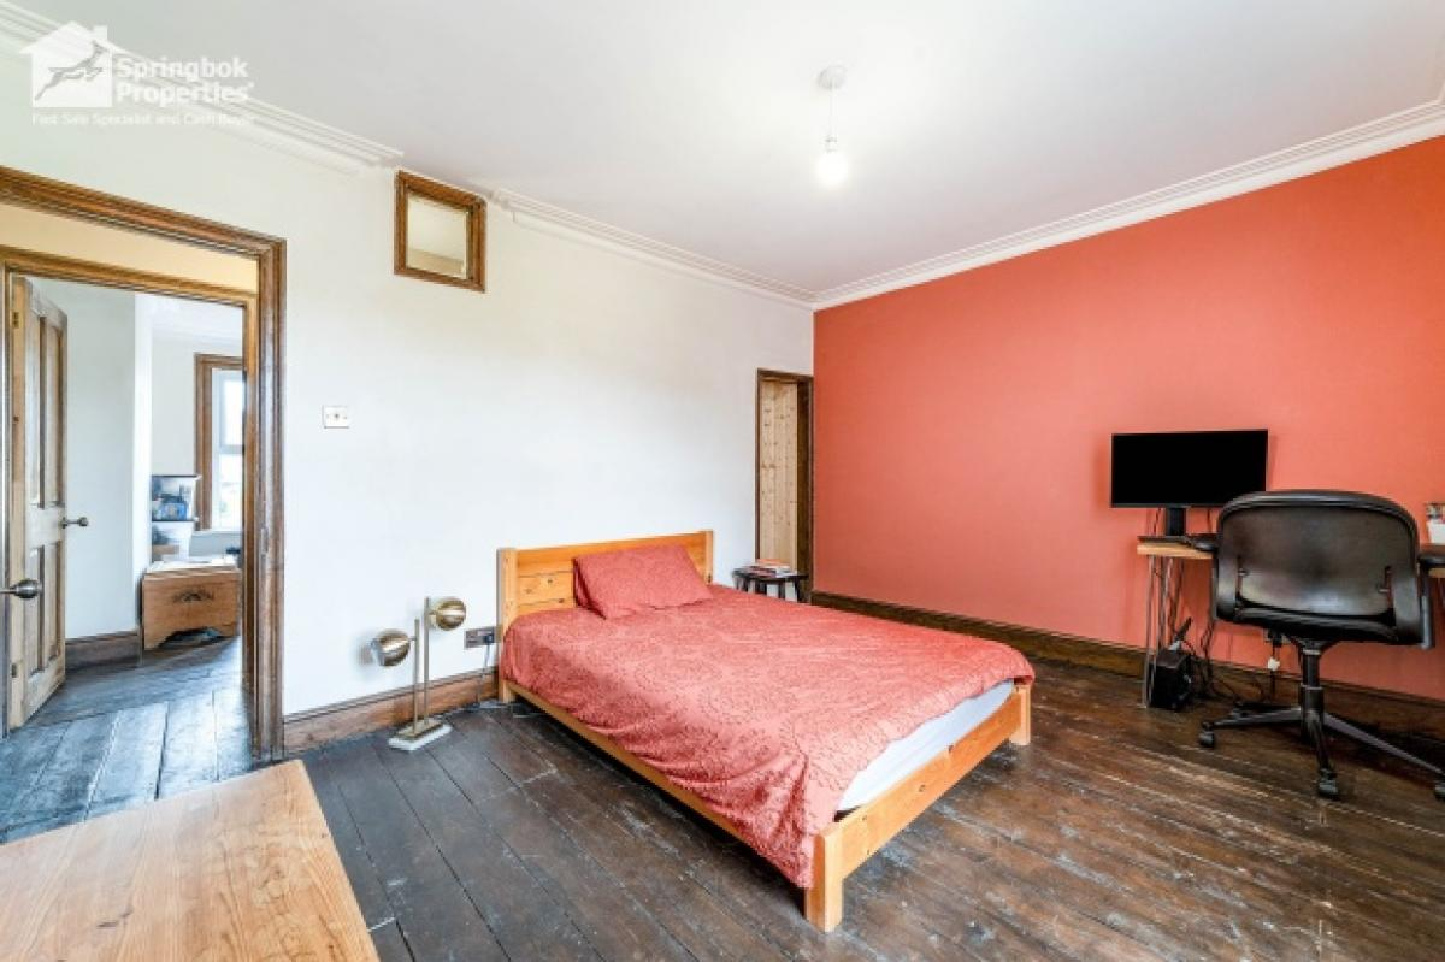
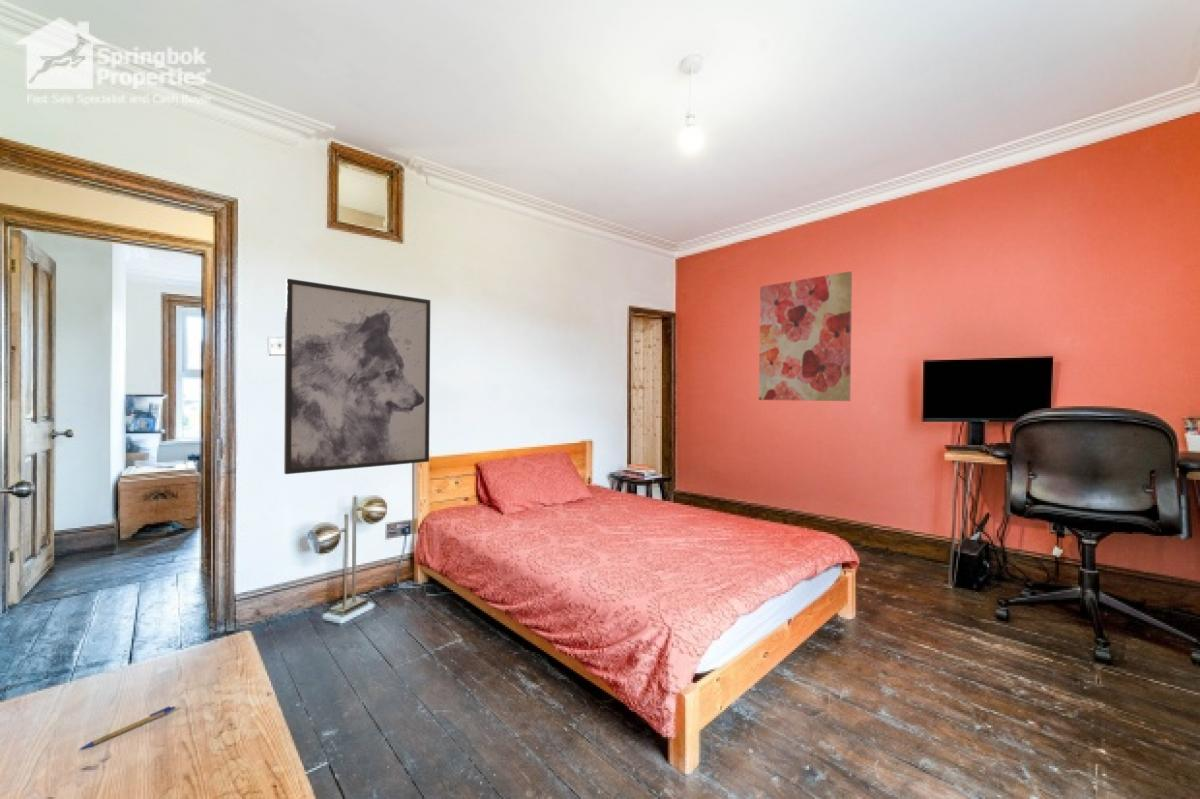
+ wall art [283,278,431,475]
+ wall art [758,270,853,402]
+ pen [77,705,176,751]
